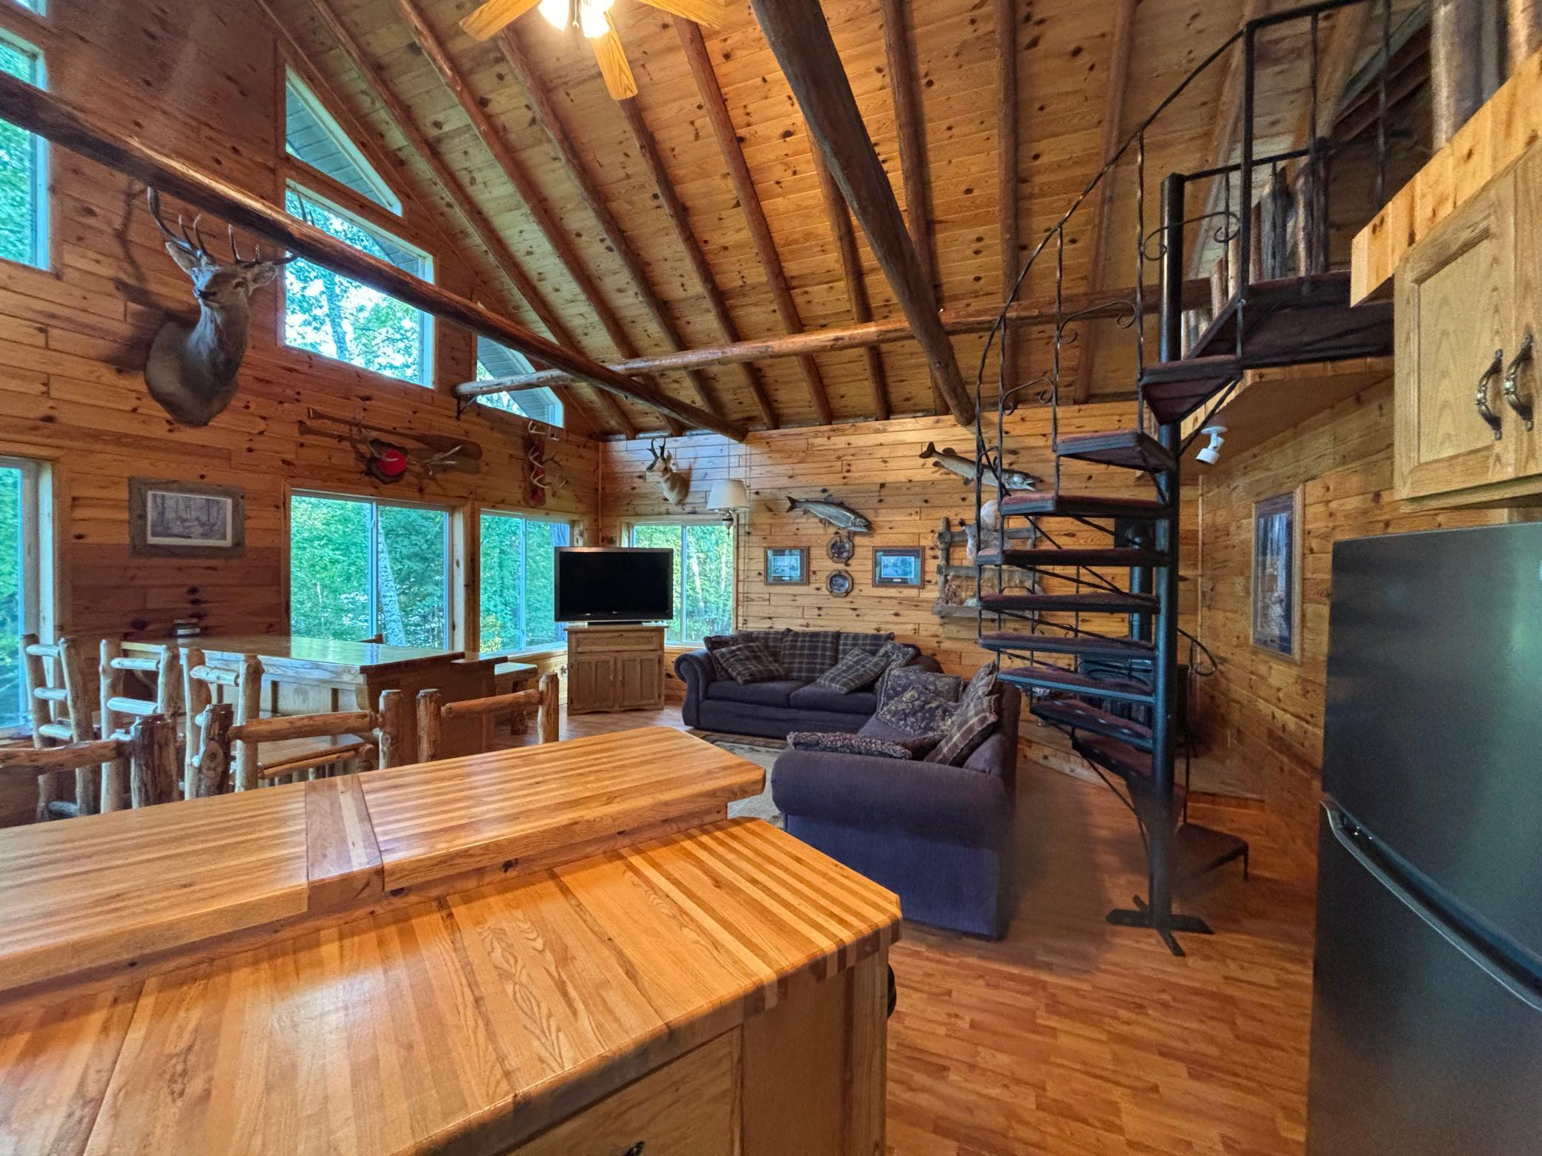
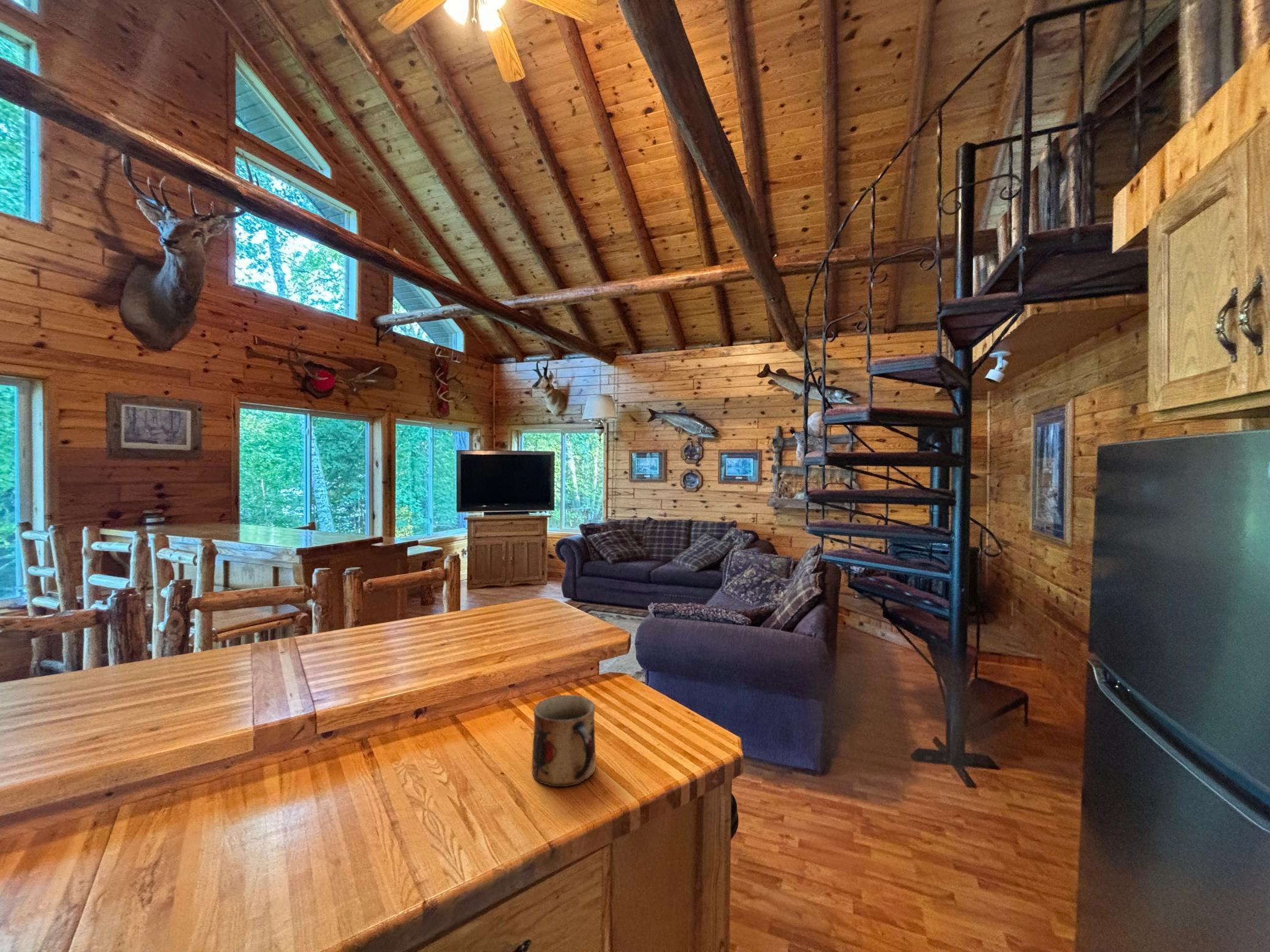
+ mug [531,694,597,787]
